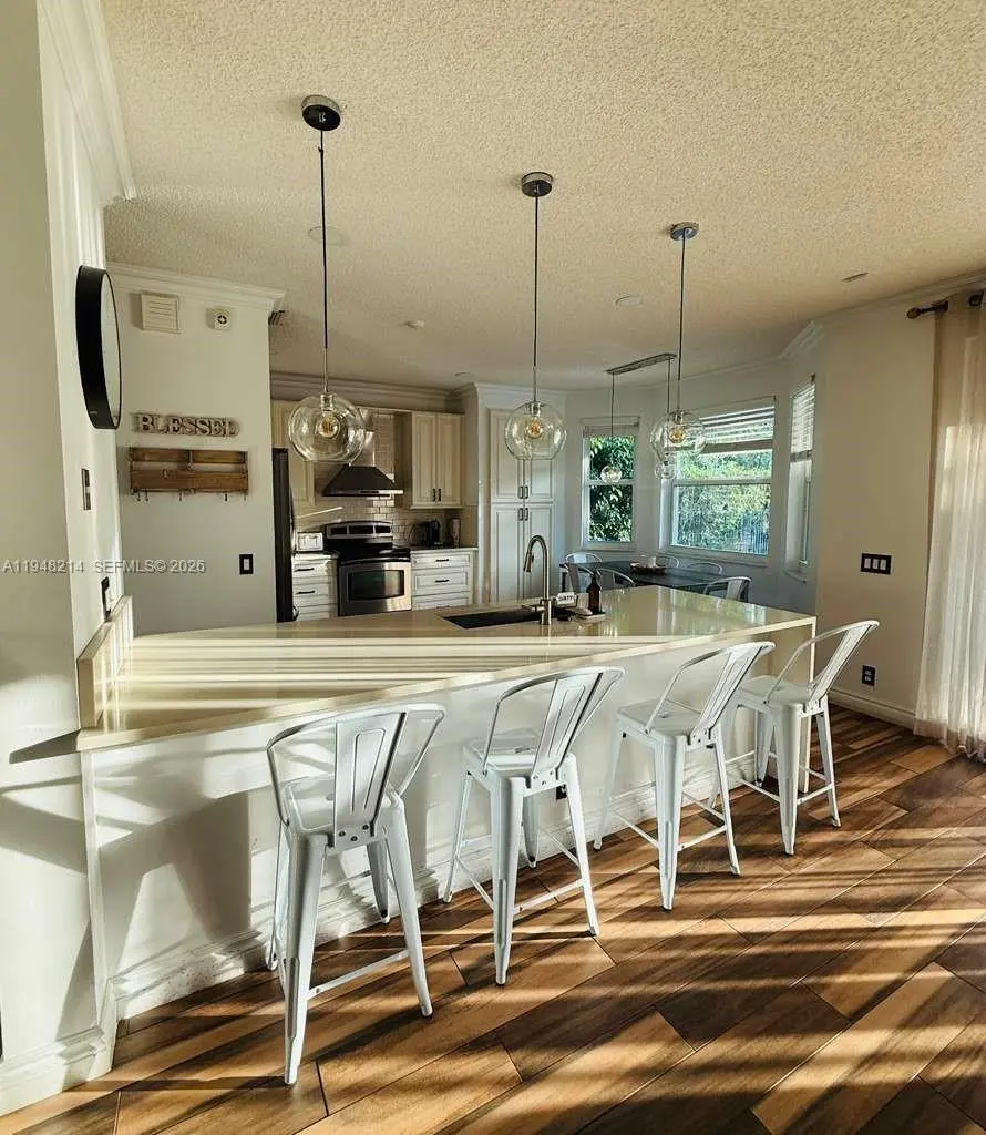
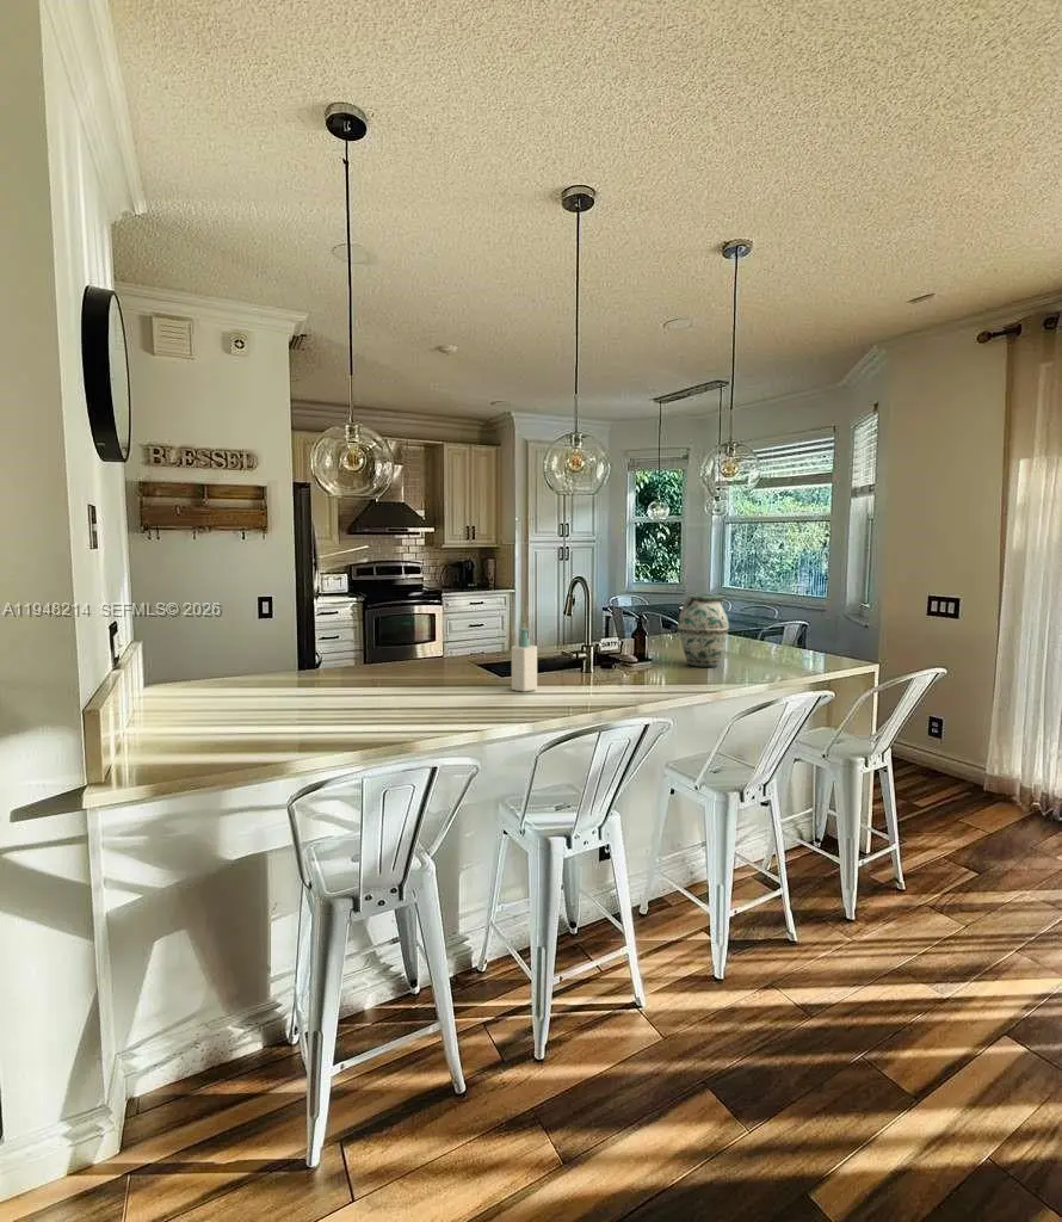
+ vase [677,593,730,668]
+ soap bottle [511,627,538,692]
